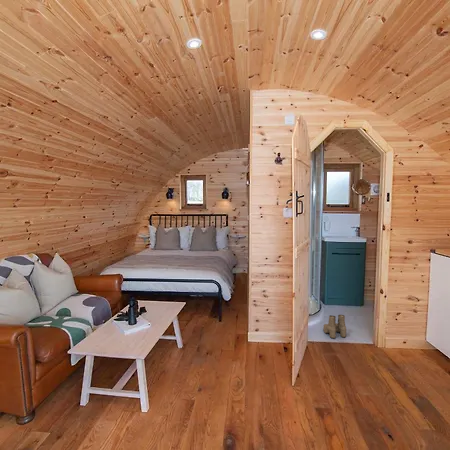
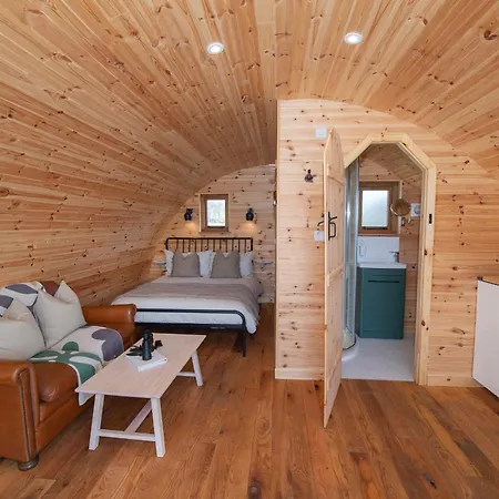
- boots [322,314,347,339]
